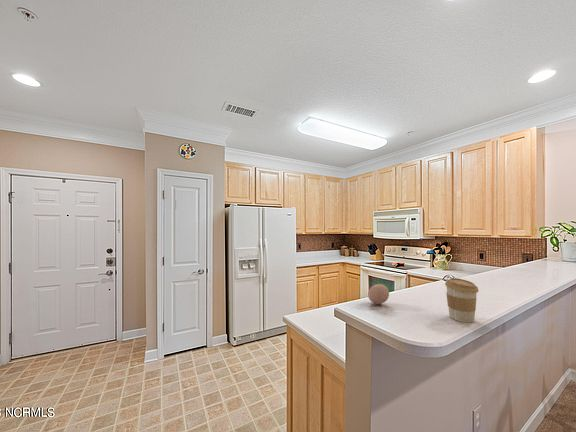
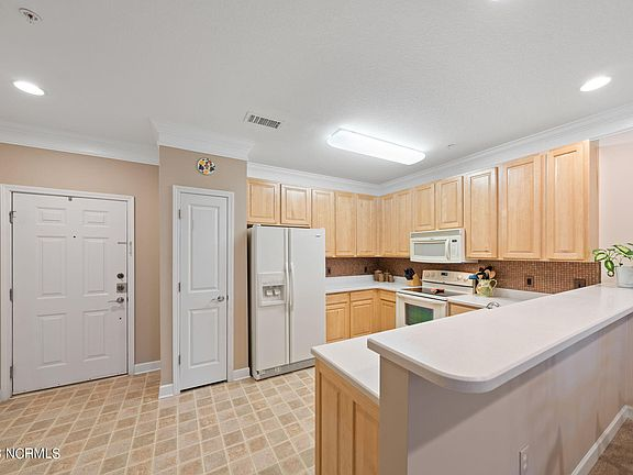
- fruit [367,283,390,305]
- coffee cup [444,277,479,323]
